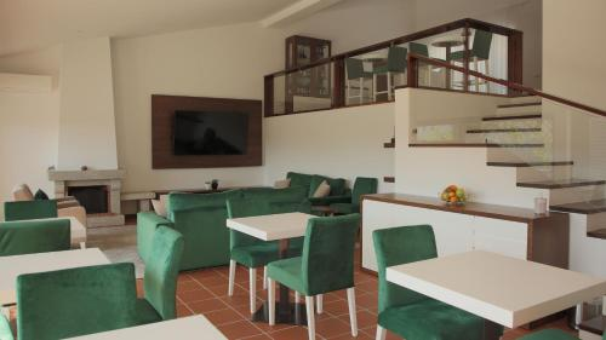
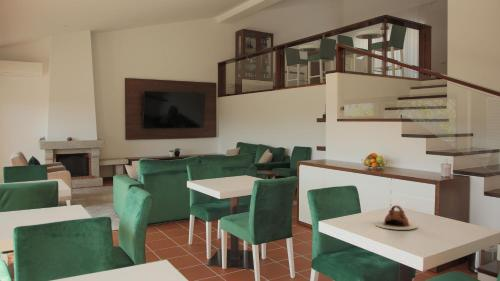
+ teapot [373,204,419,231]
